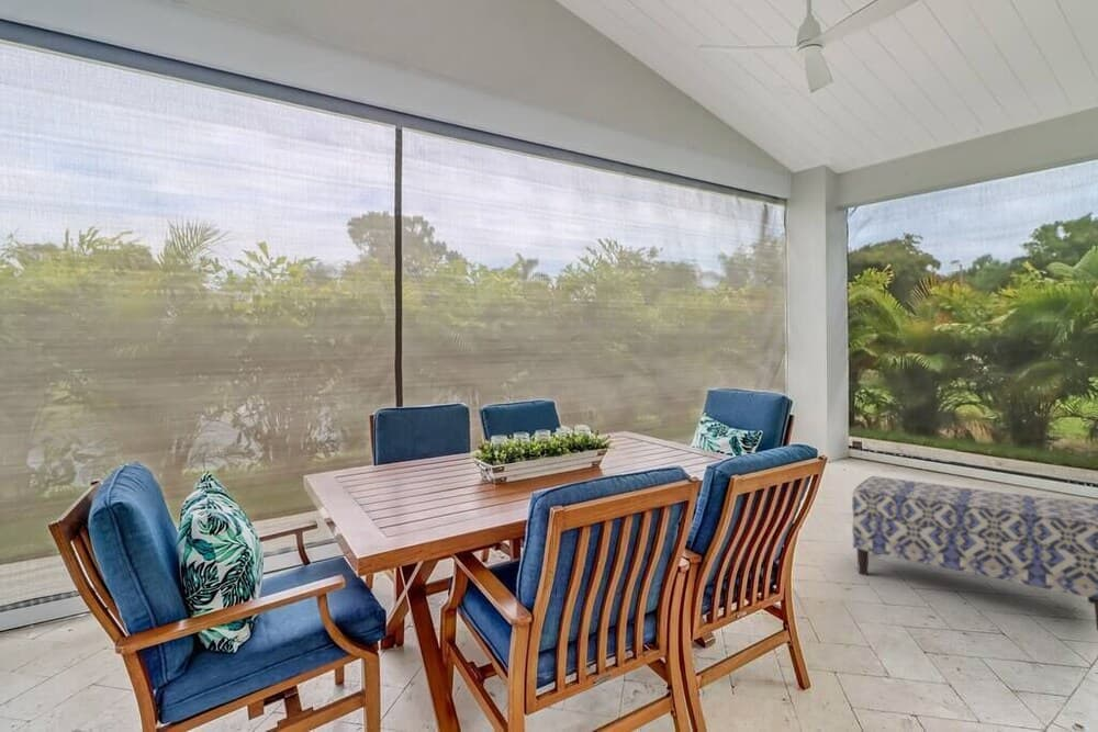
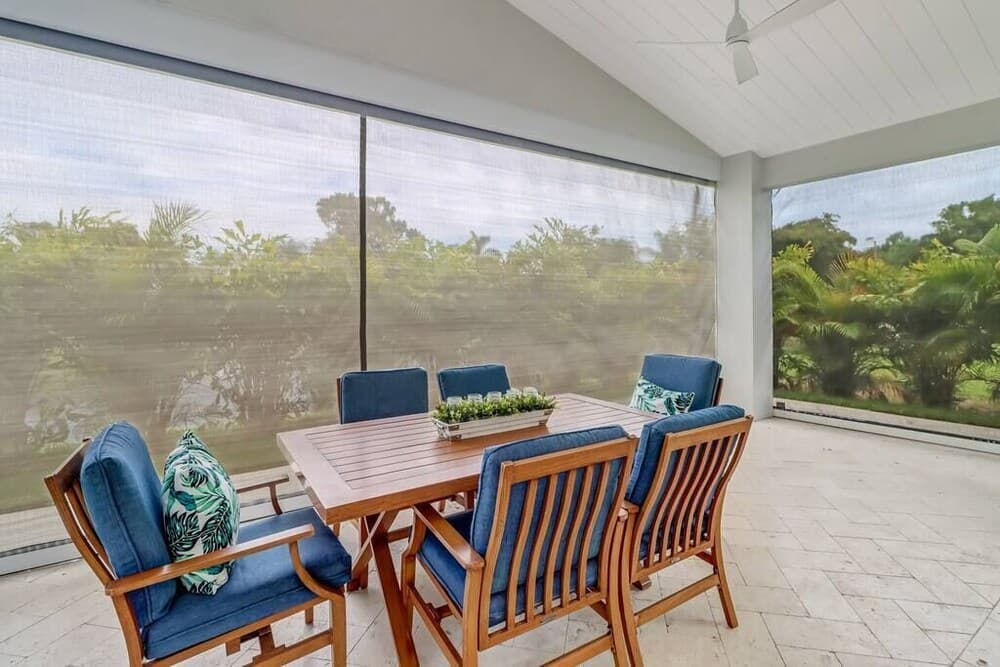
- bench [851,475,1098,632]
